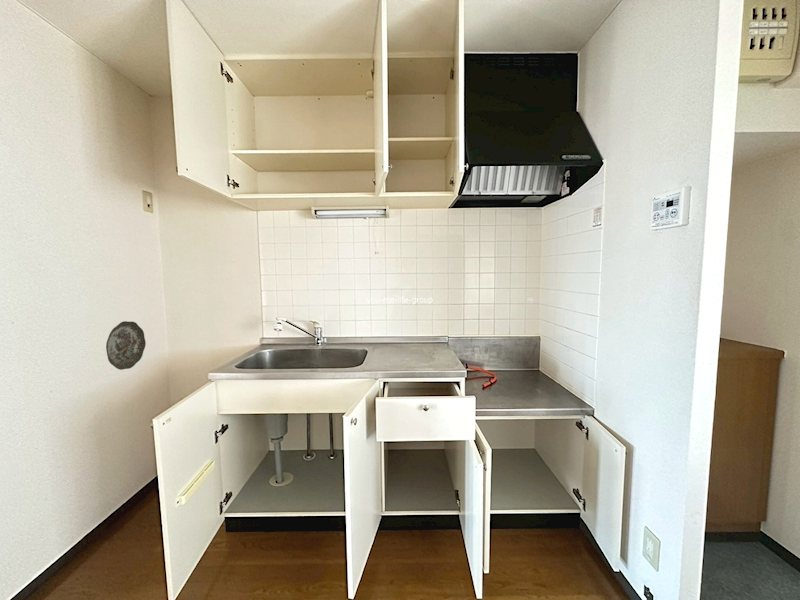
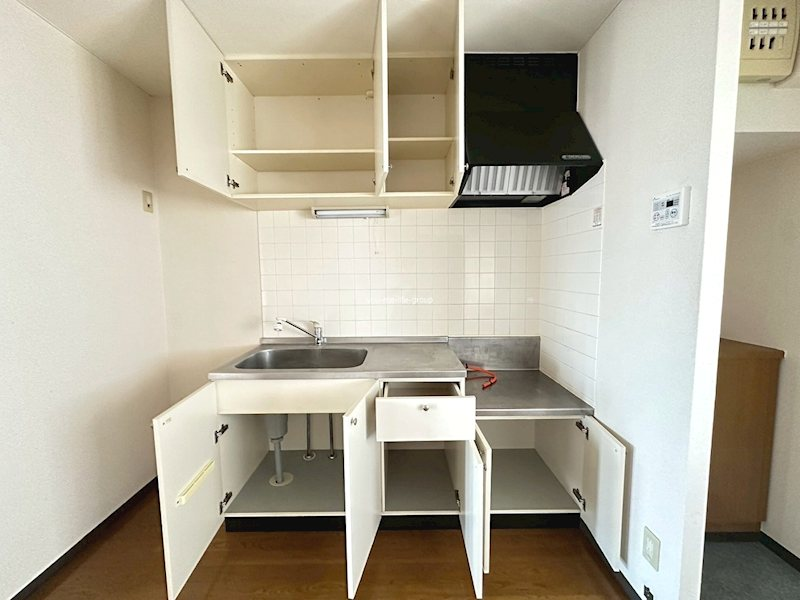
- decorative plate [105,320,147,371]
